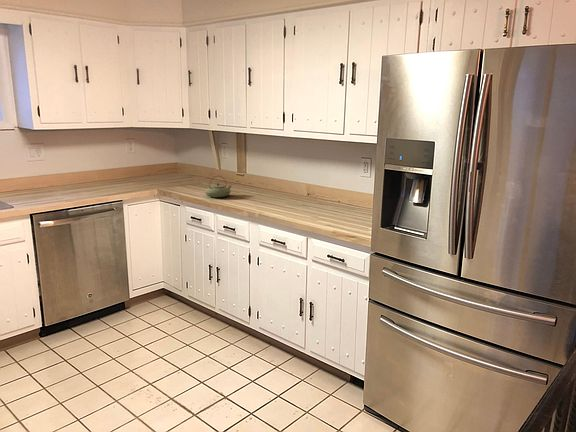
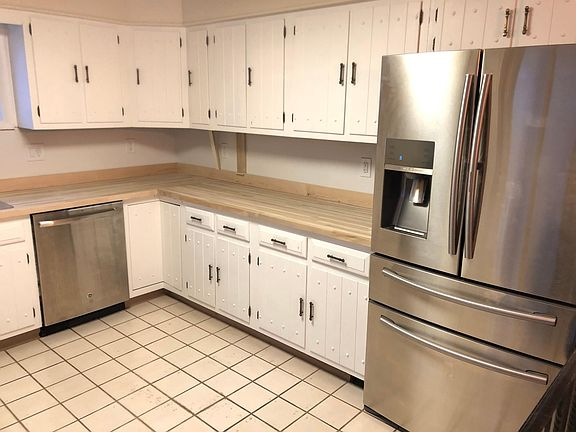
- teapot [204,175,232,198]
